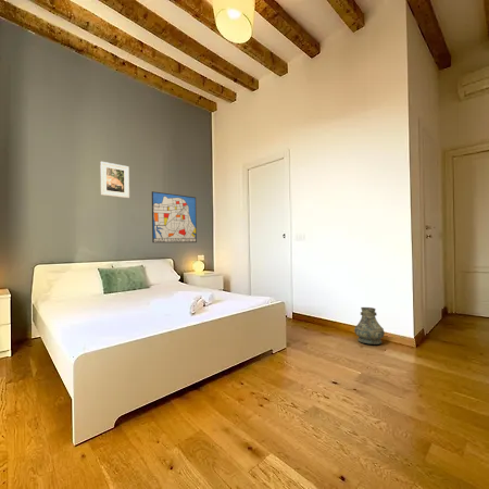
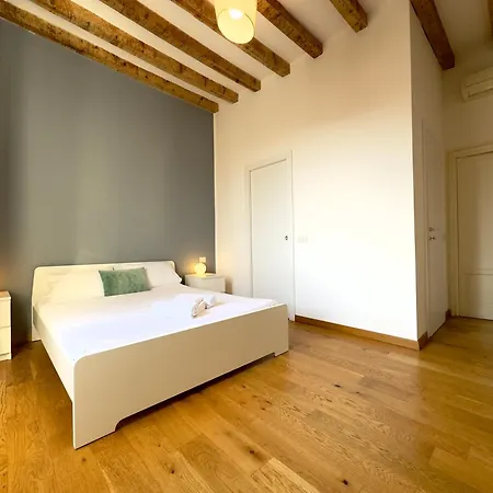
- wall art [151,190,198,243]
- vase [353,306,386,346]
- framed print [99,161,130,199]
